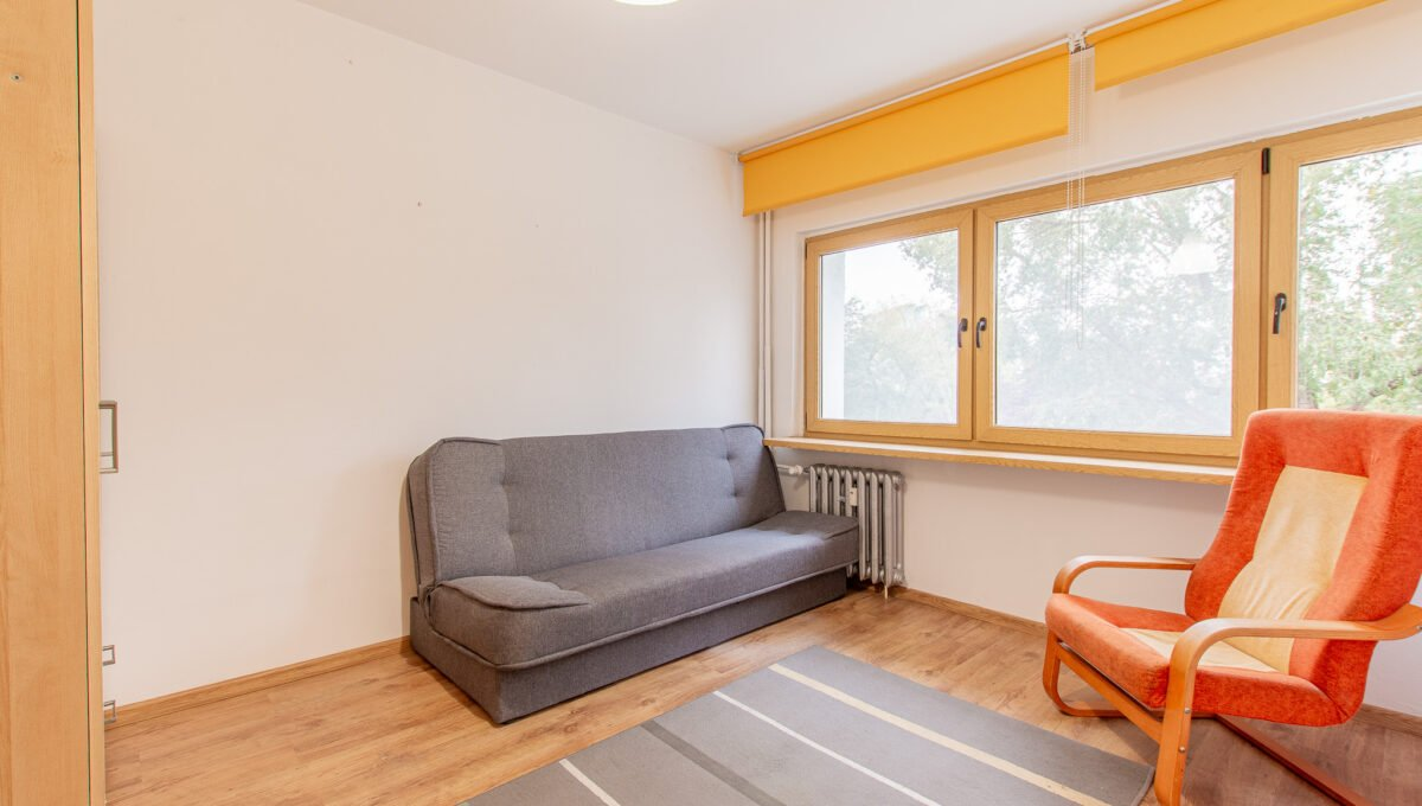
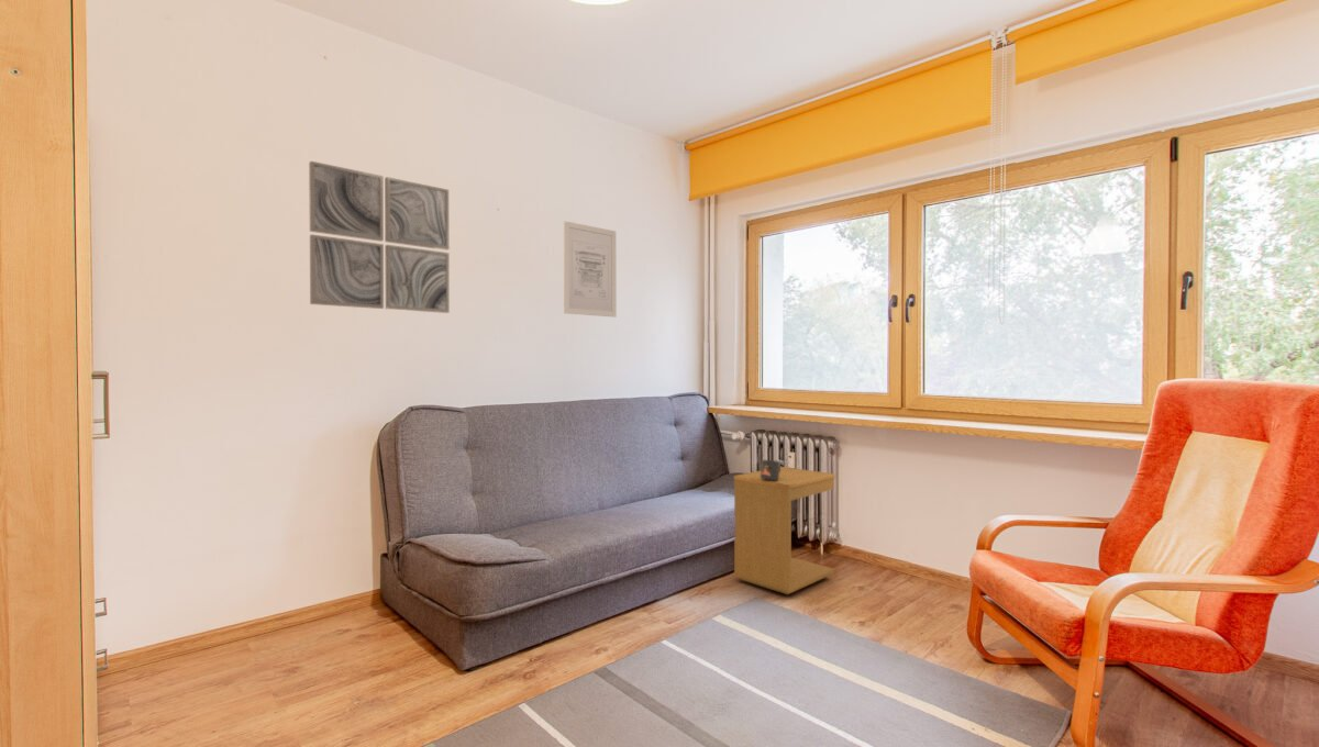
+ wall art [563,220,618,319]
+ mug [760,459,782,480]
+ wall art [308,160,451,314]
+ side table [733,466,836,595]
